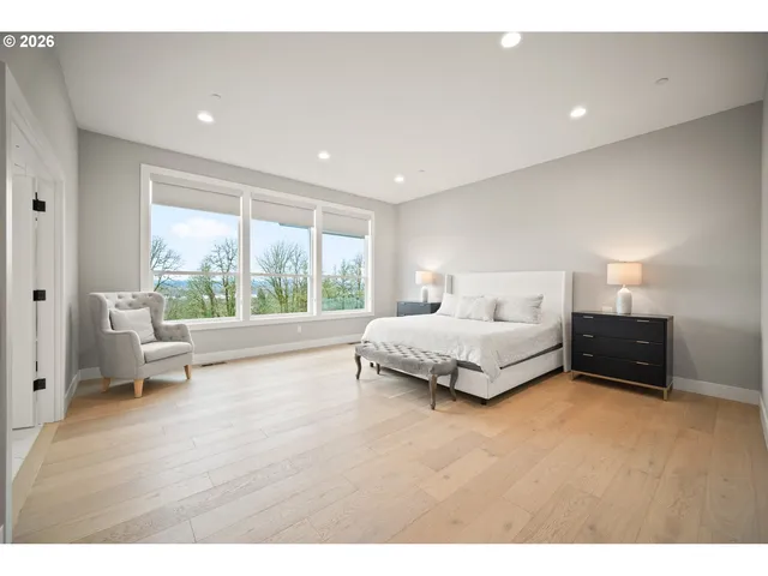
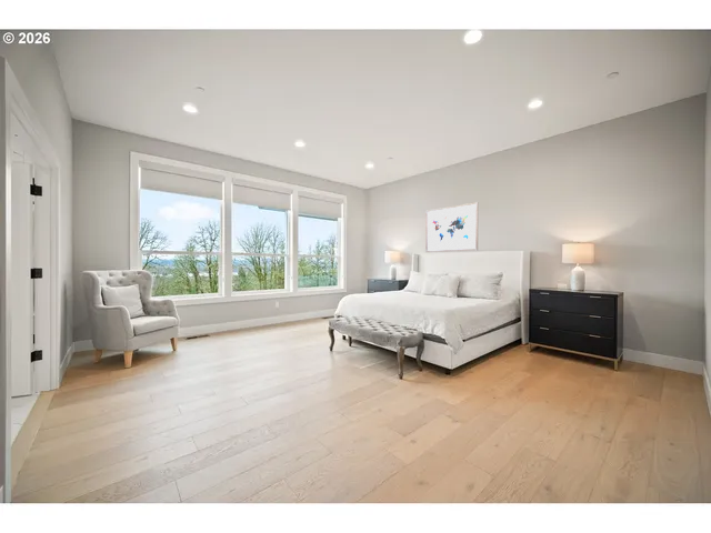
+ wall art [424,201,479,253]
